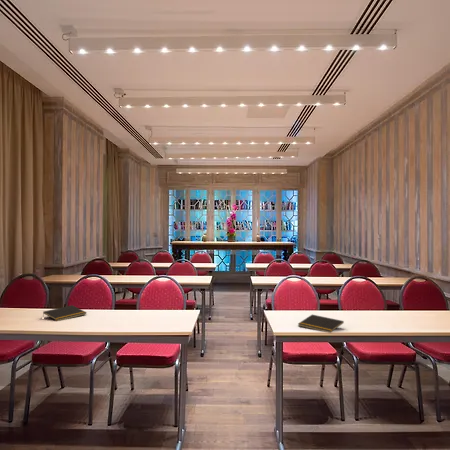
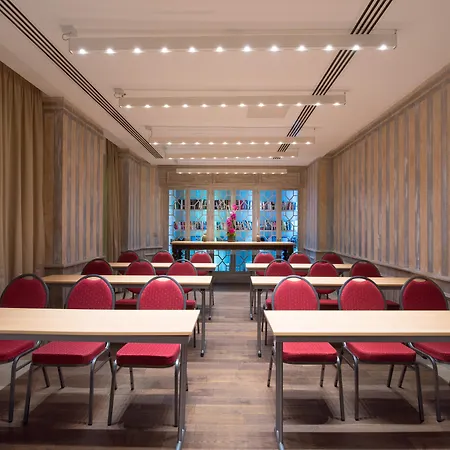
- notepad [42,304,88,322]
- notepad [297,314,345,334]
